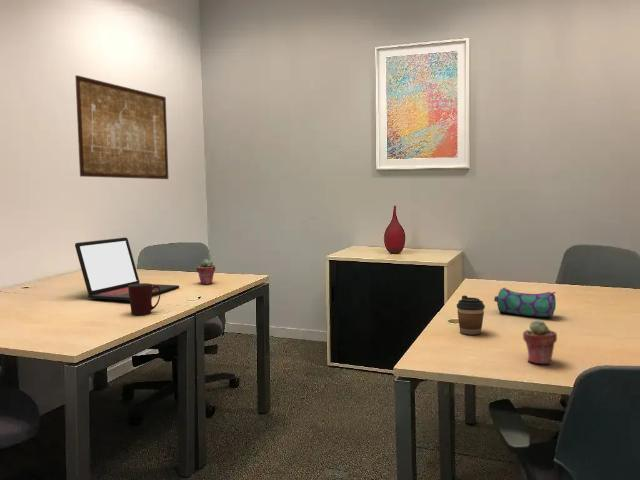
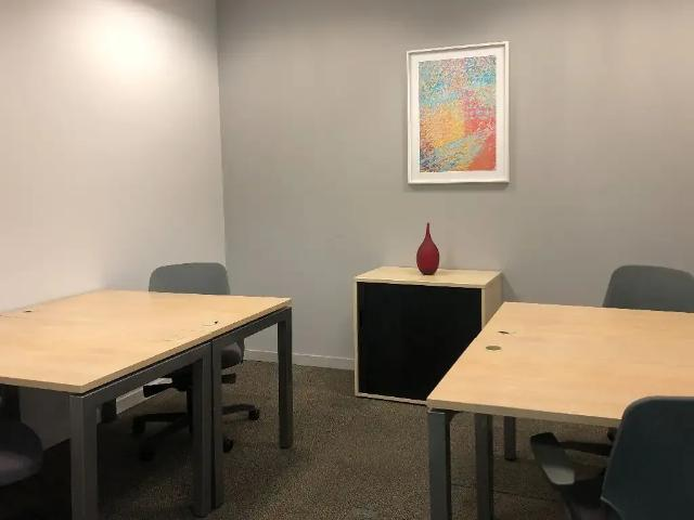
- potted succulent [522,319,558,365]
- pencil case [493,286,557,318]
- wall art [74,74,169,180]
- potted succulent [196,258,216,285]
- coffee cup [456,294,486,335]
- laptop [74,237,180,301]
- mug [128,282,162,316]
